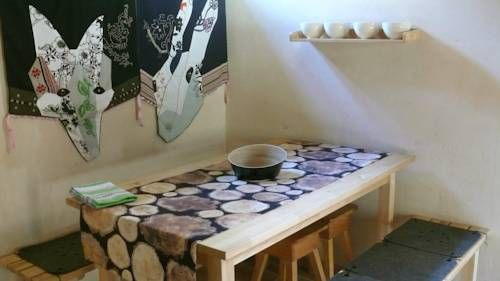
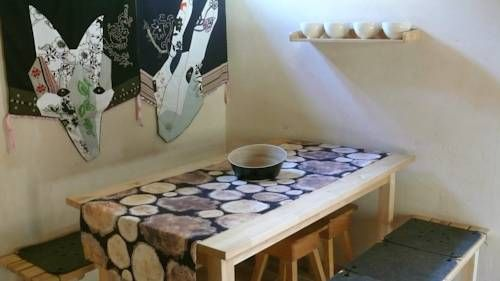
- dish towel [68,180,139,209]
